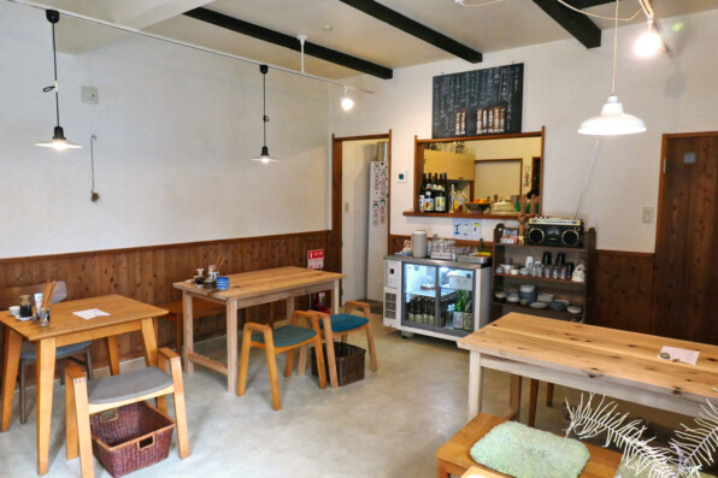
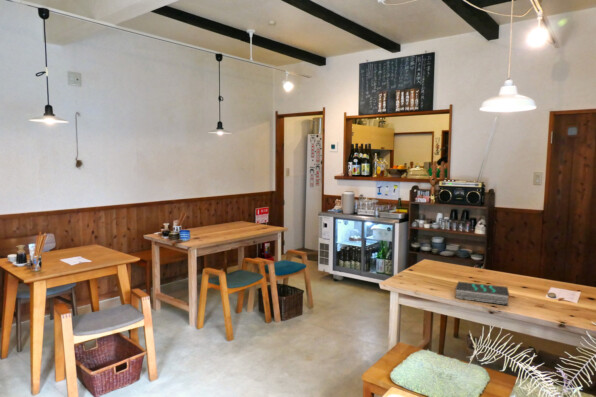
+ book [454,280,511,306]
